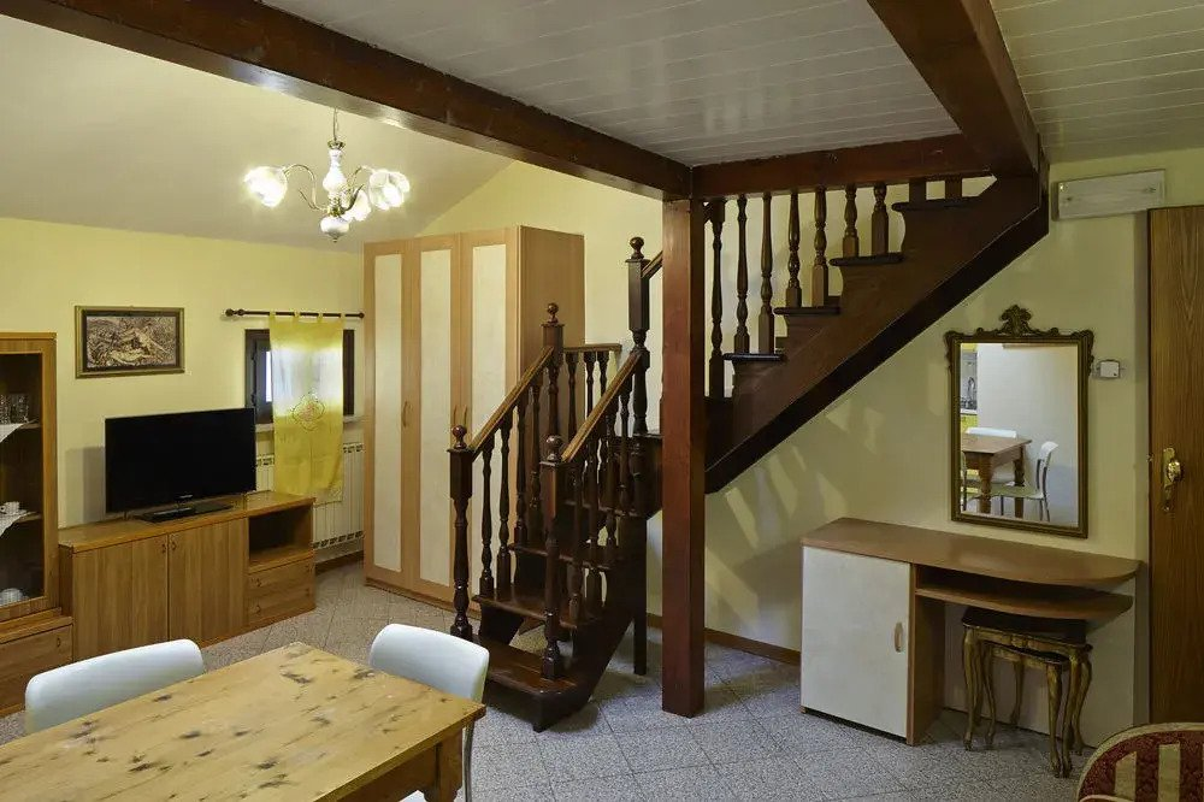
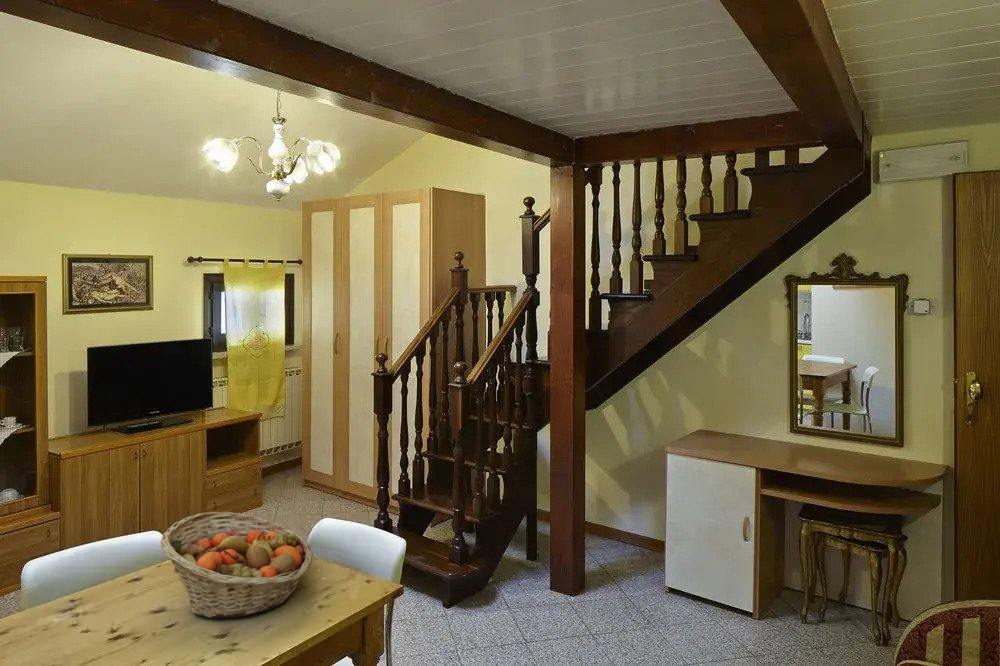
+ fruit basket [160,511,314,619]
